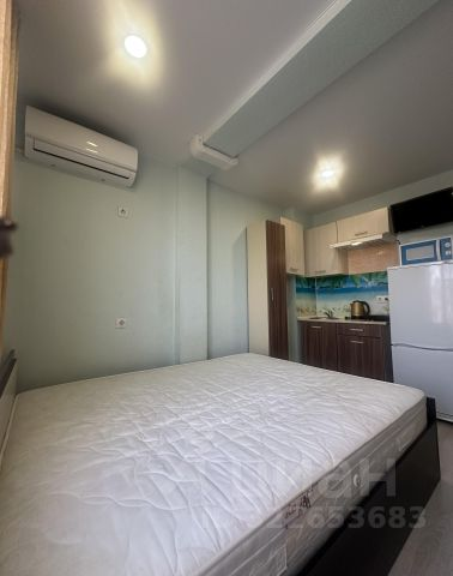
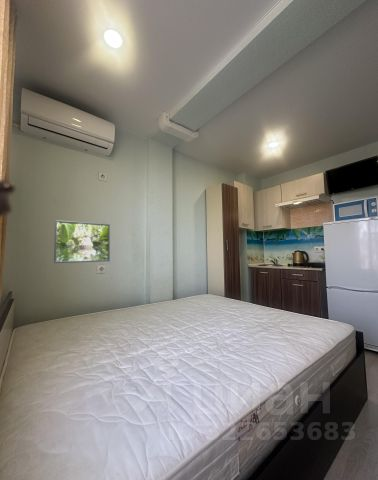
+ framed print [53,219,111,264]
